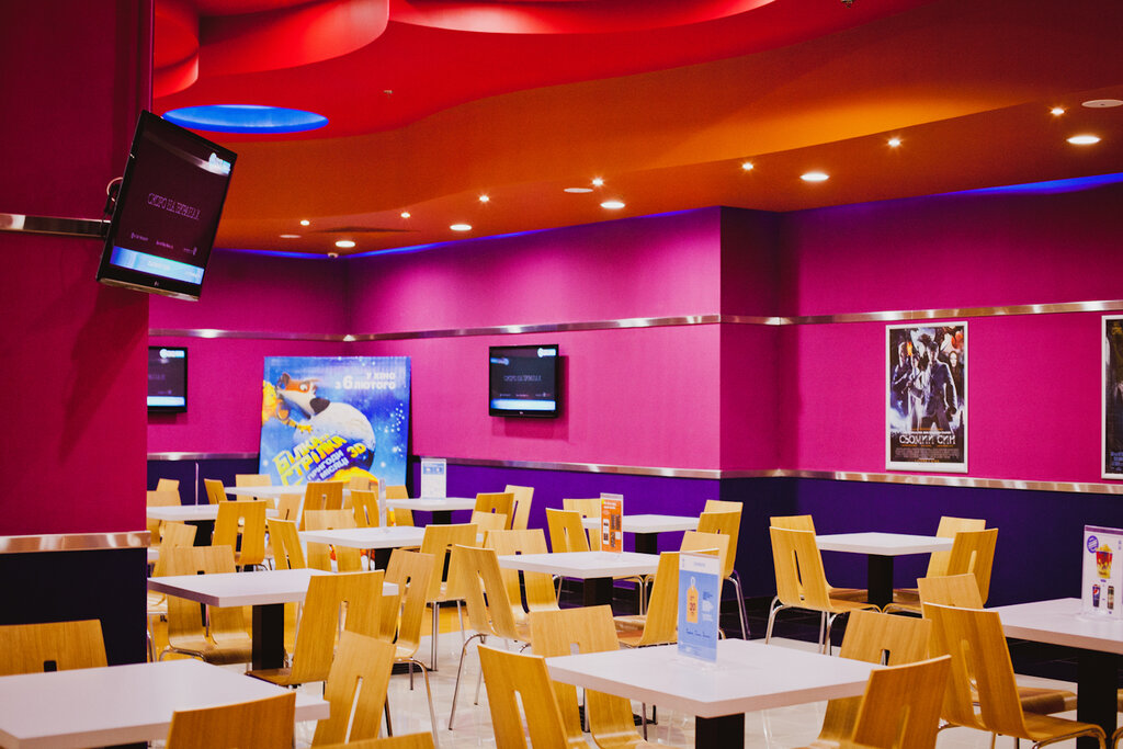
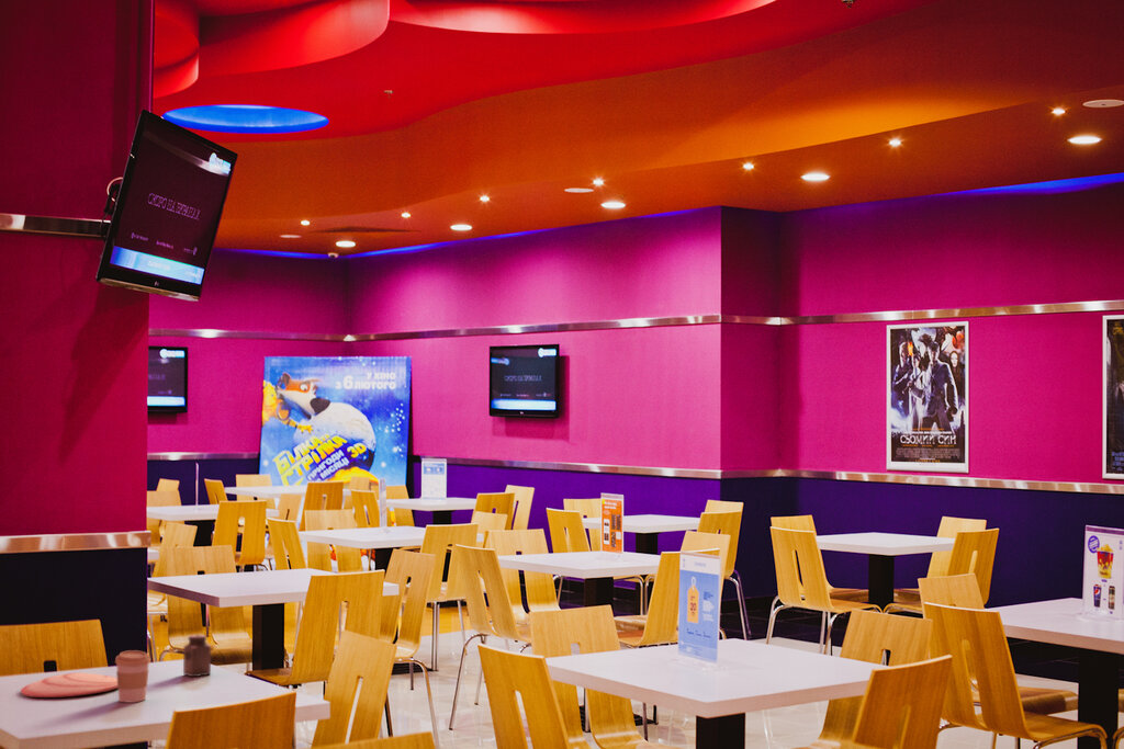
+ salt shaker [182,634,212,678]
+ plate [20,672,119,699]
+ coffee cup [114,649,151,703]
